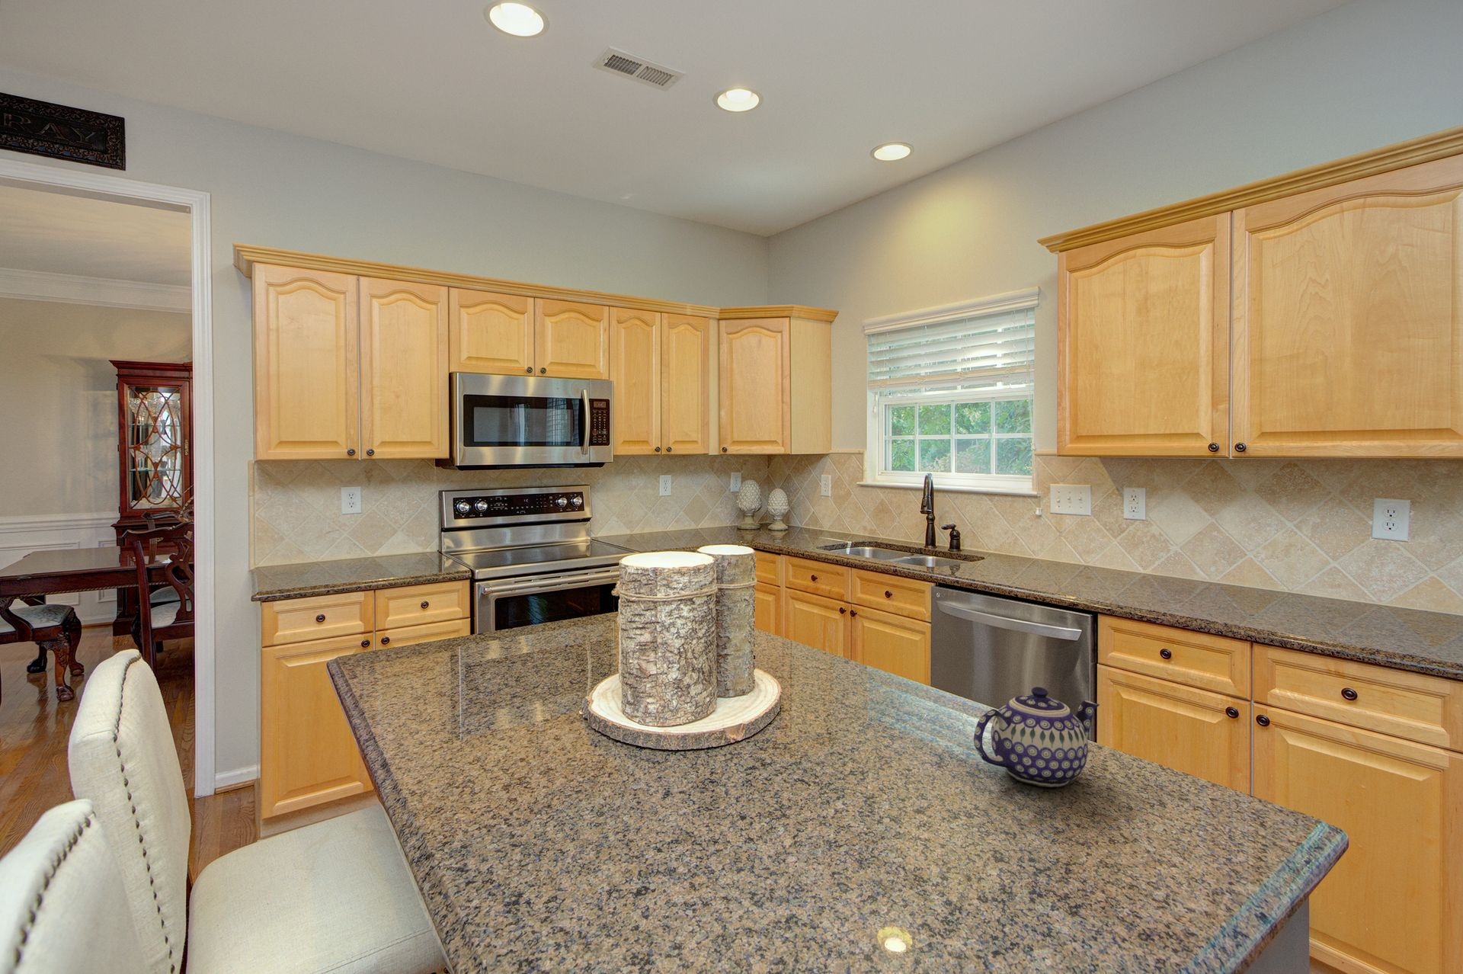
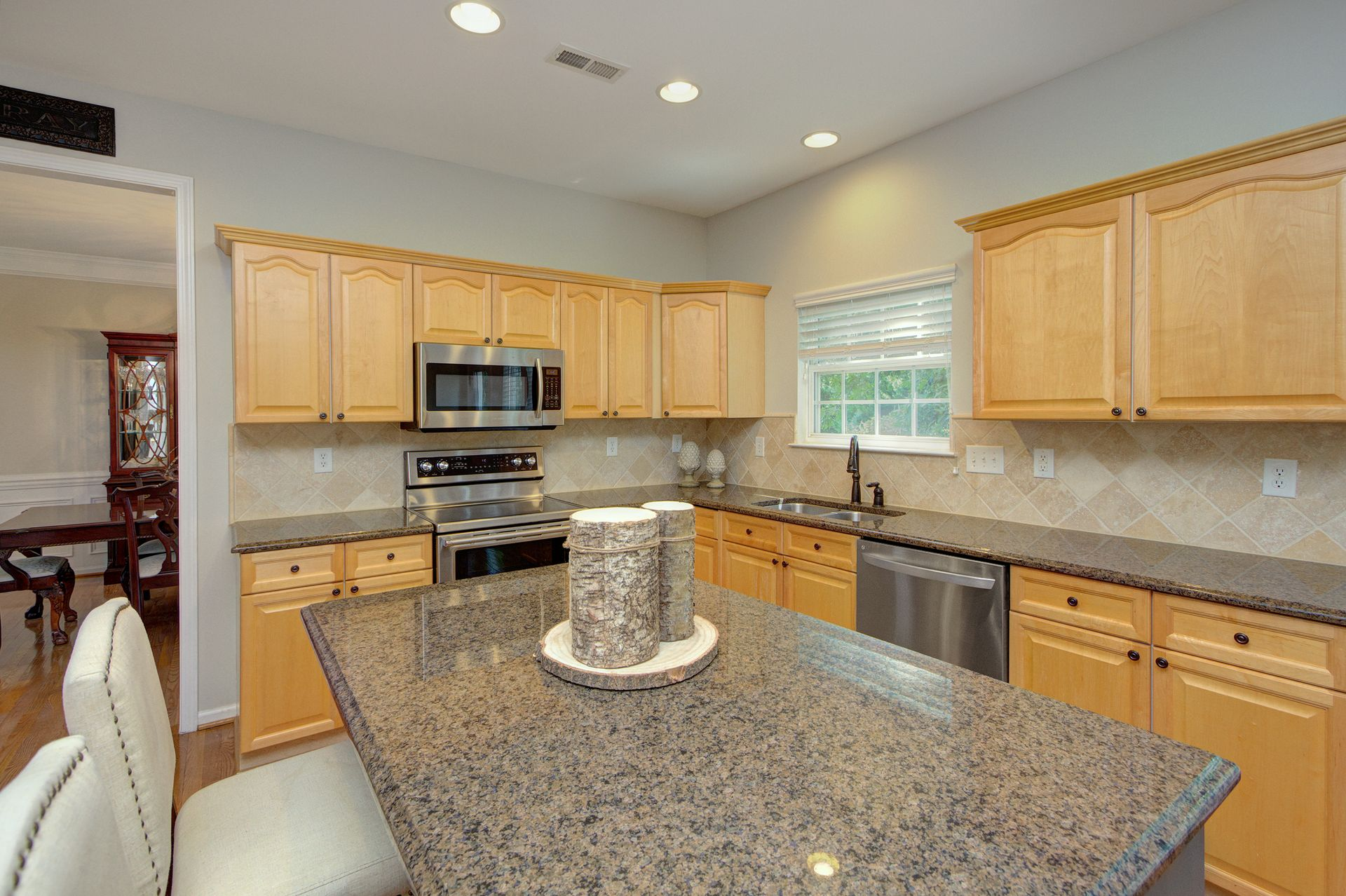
- teapot [973,686,1100,788]
